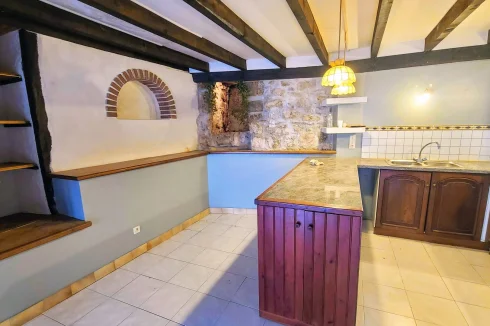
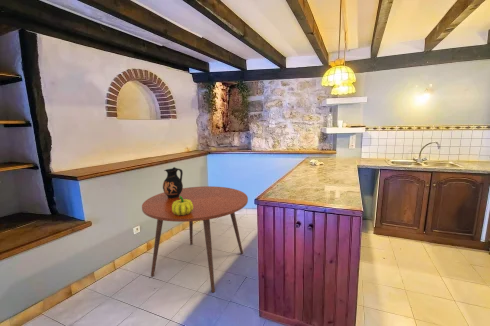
+ ceramic jug [162,166,184,198]
+ decorative pumpkin [172,196,193,215]
+ dining table [141,185,249,293]
